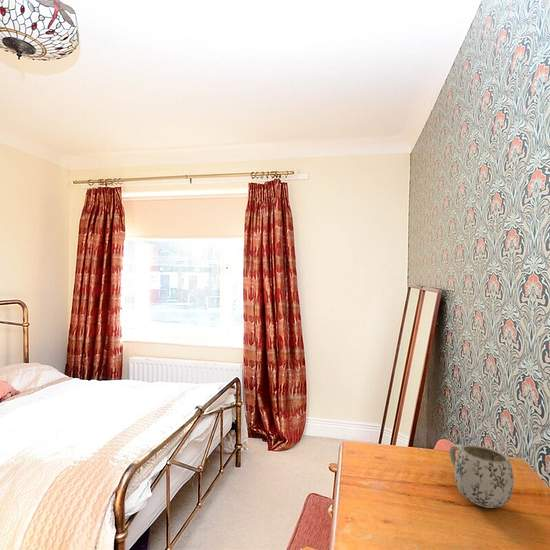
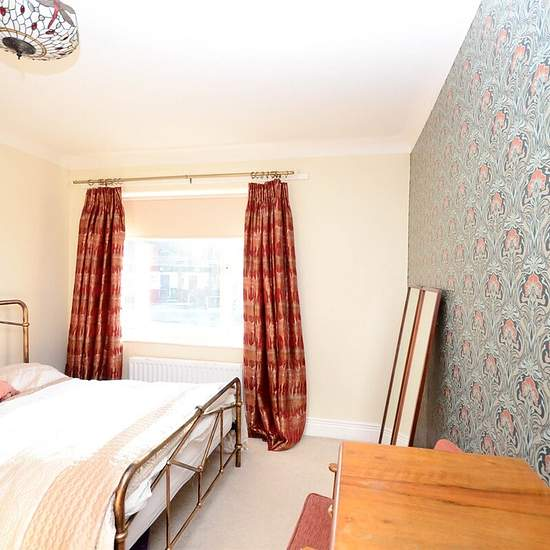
- mug [448,444,515,509]
